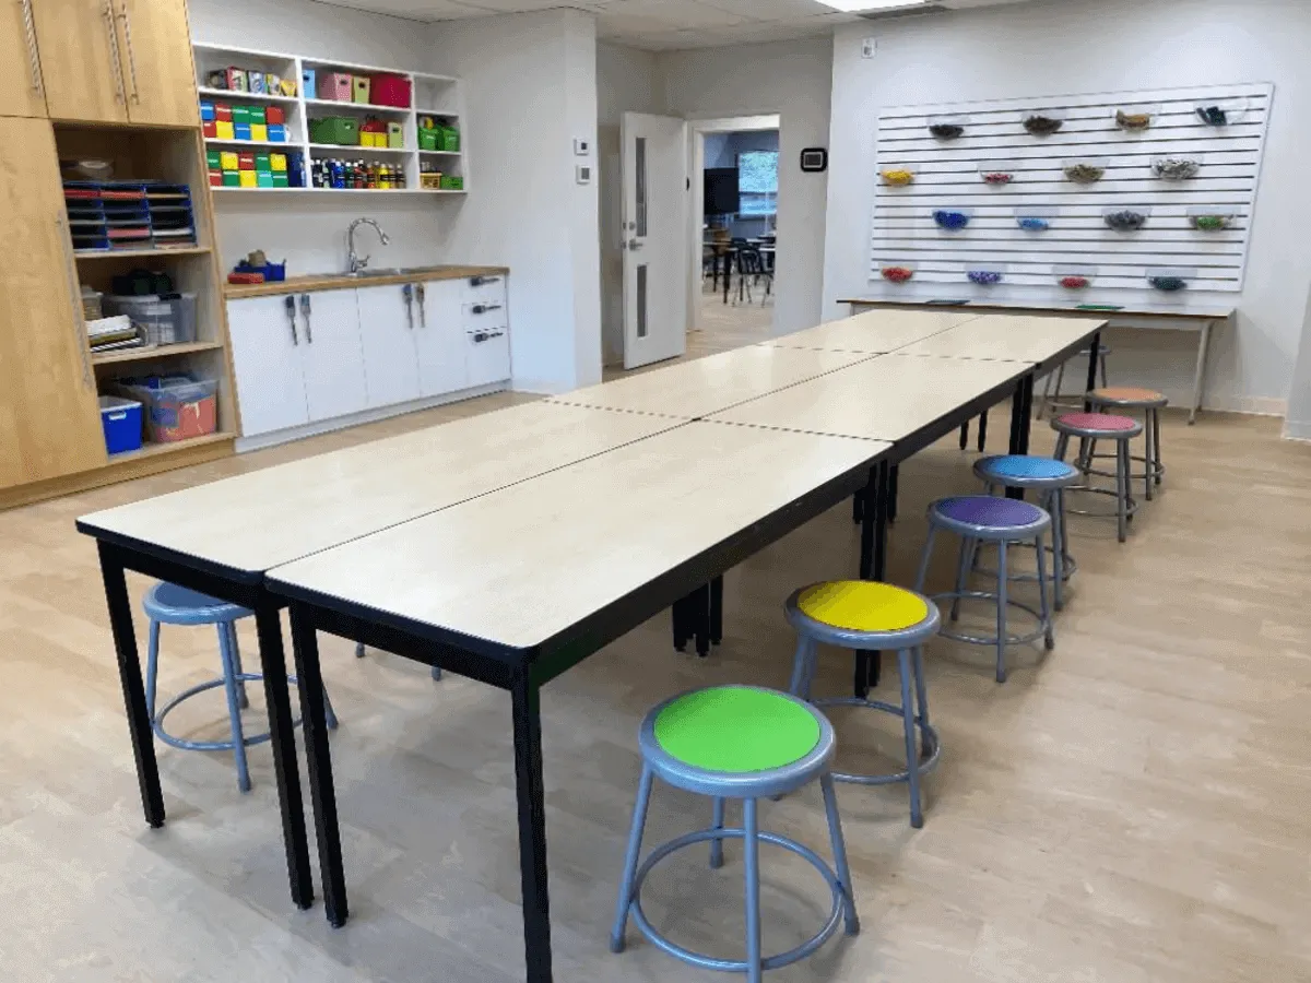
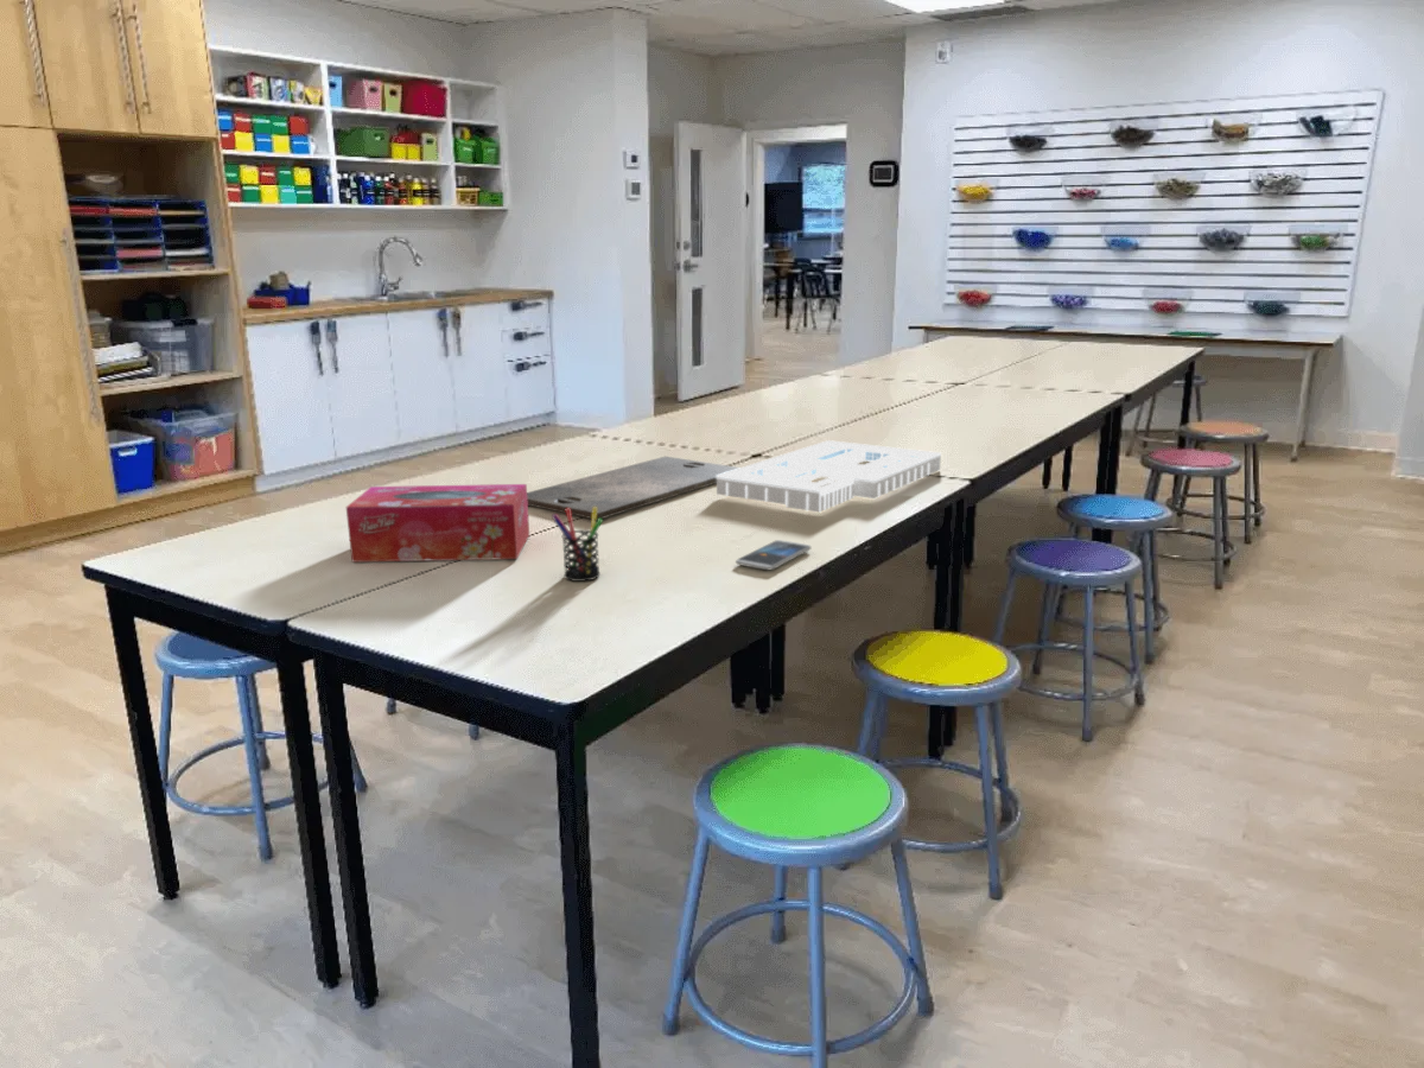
+ pen holder [551,507,604,583]
+ smartphone [735,539,812,571]
+ architectural model [716,439,942,513]
+ cutting board [527,456,740,521]
+ tissue box [345,483,530,564]
